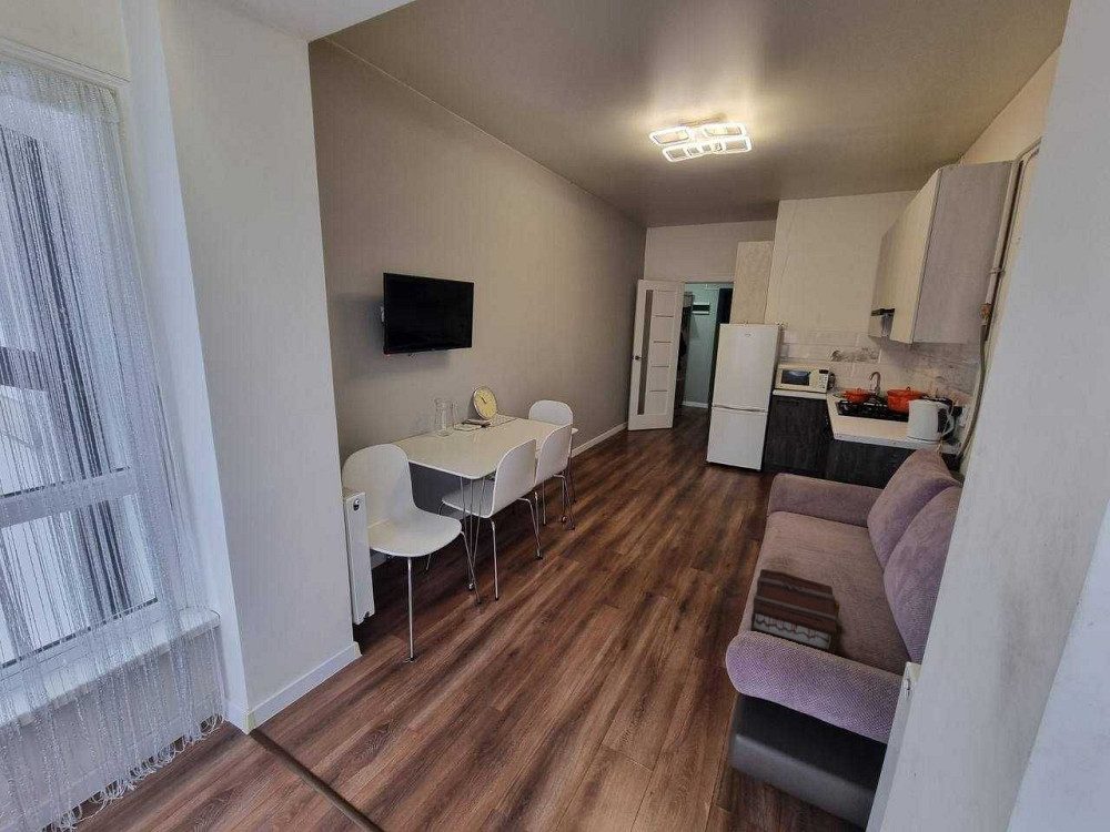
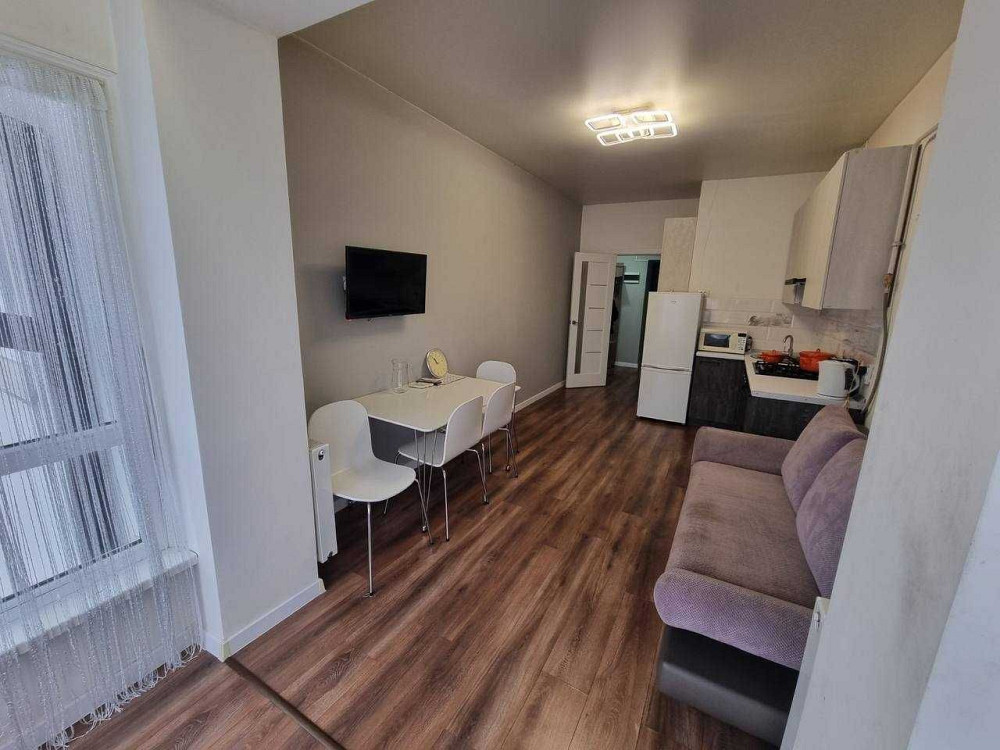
- book [749,568,844,656]
